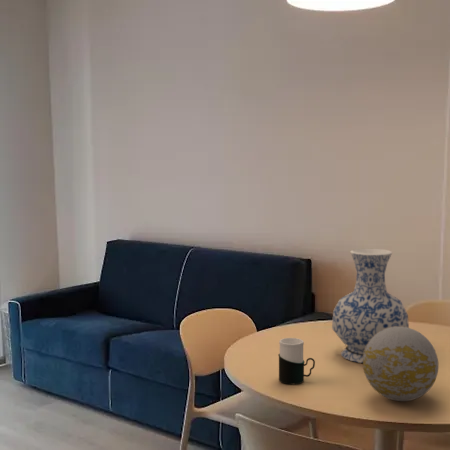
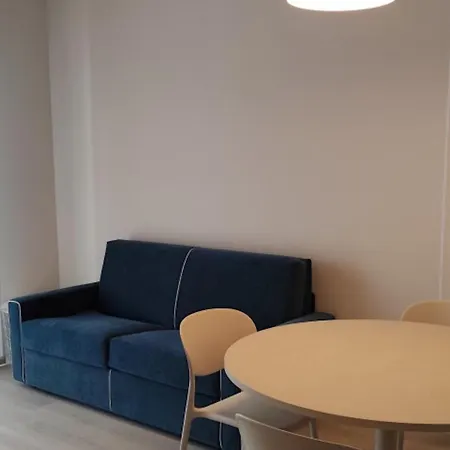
- vase [331,248,410,364]
- cup [277,337,316,385]
- decorative ball [362,327,440,402]
